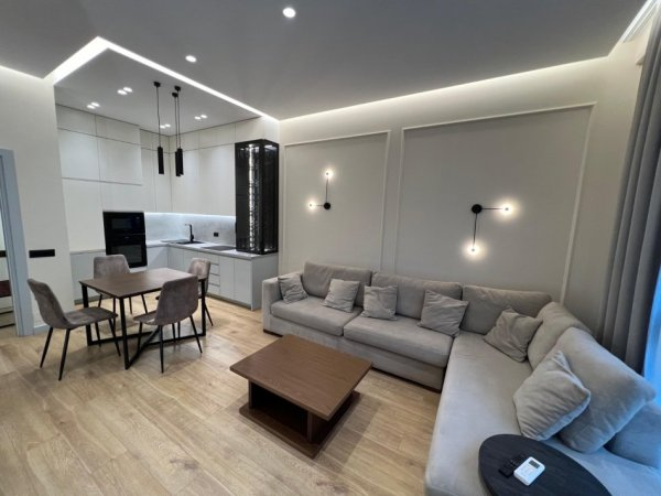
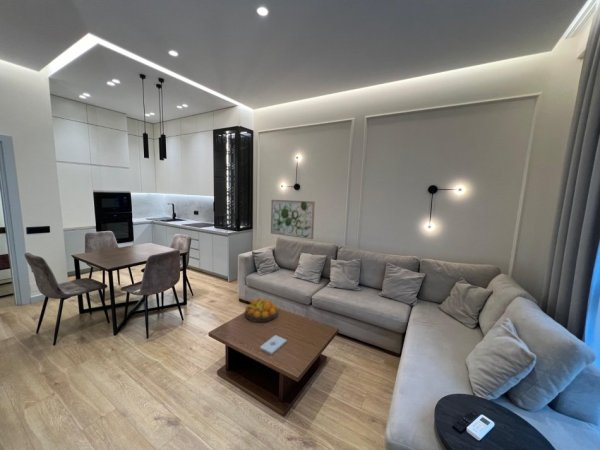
+ fruit bowl [244,297,279,323]
+ wall art [270,199,316,240]
+ notepad [259,334,288,356]
